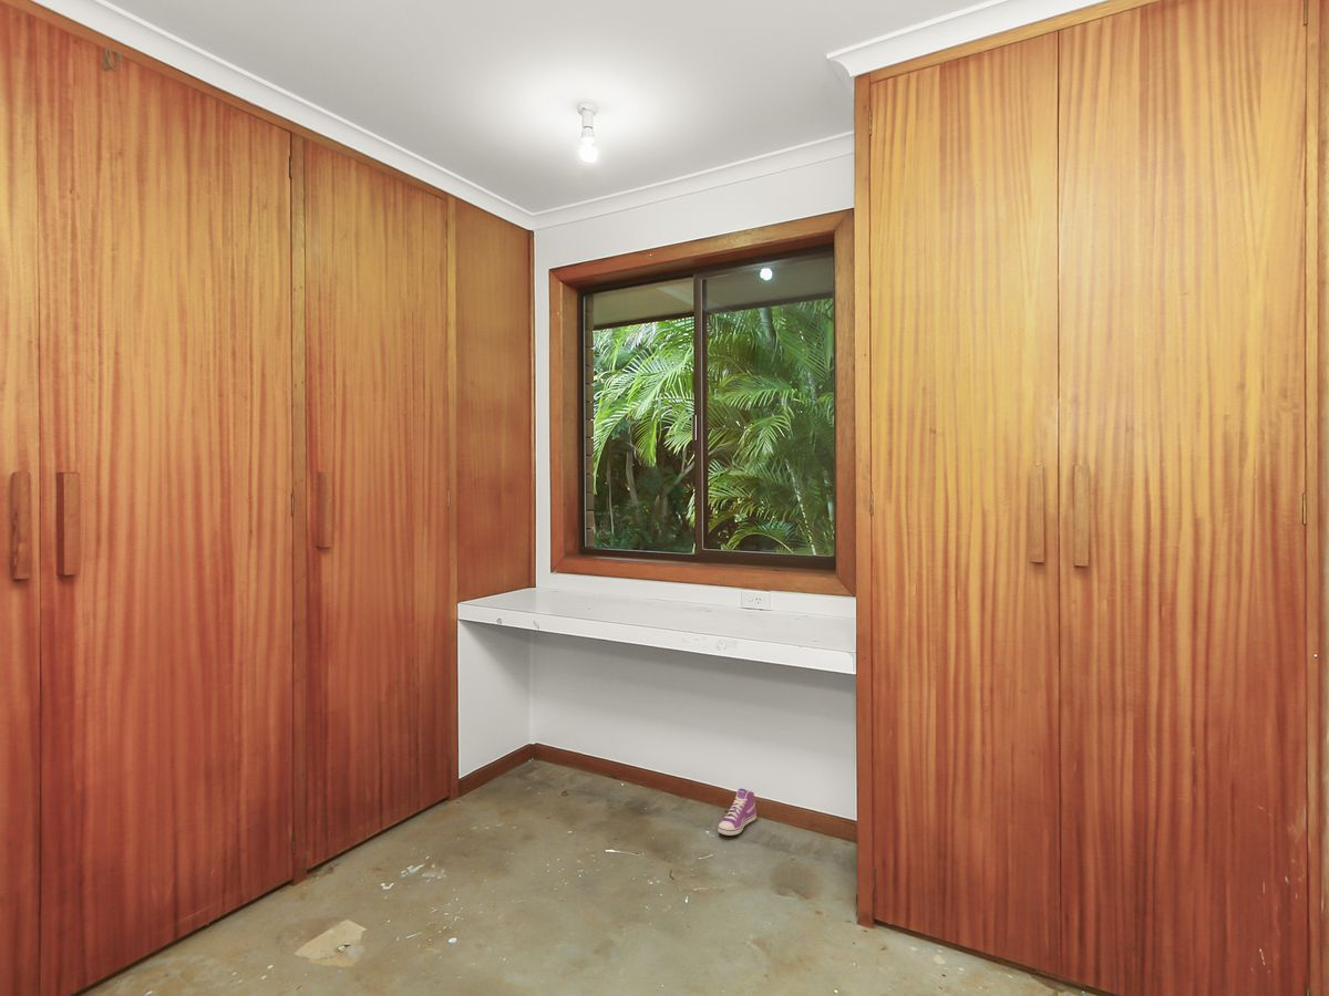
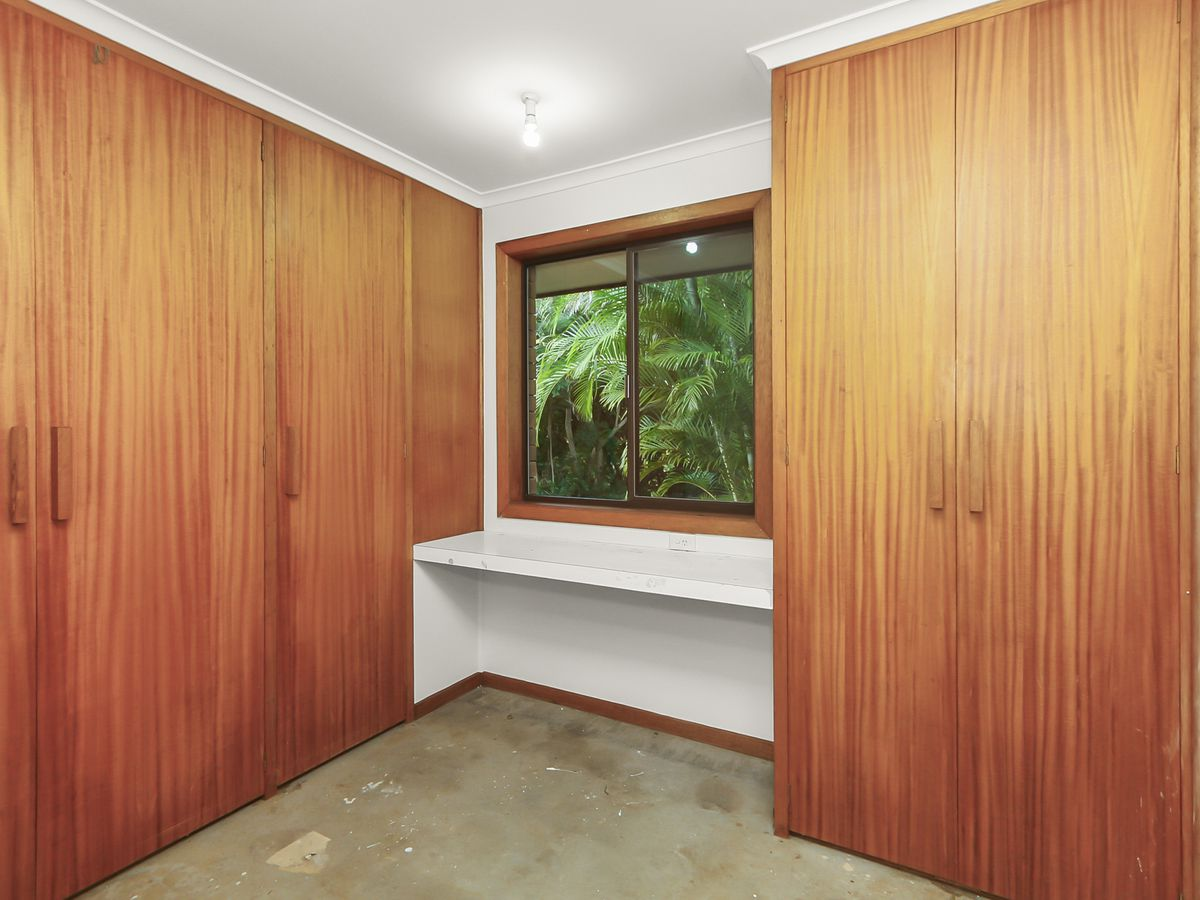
- sneaker [717,788,758,837]
